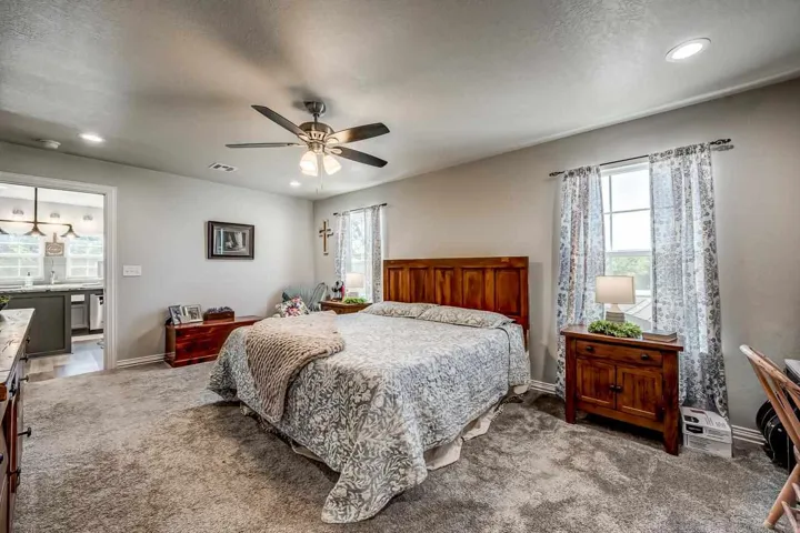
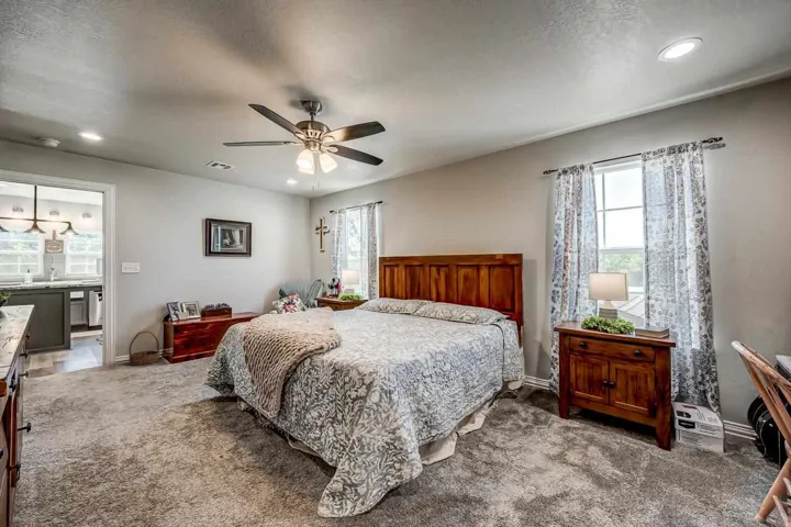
+ basket [129,330,160,367]
